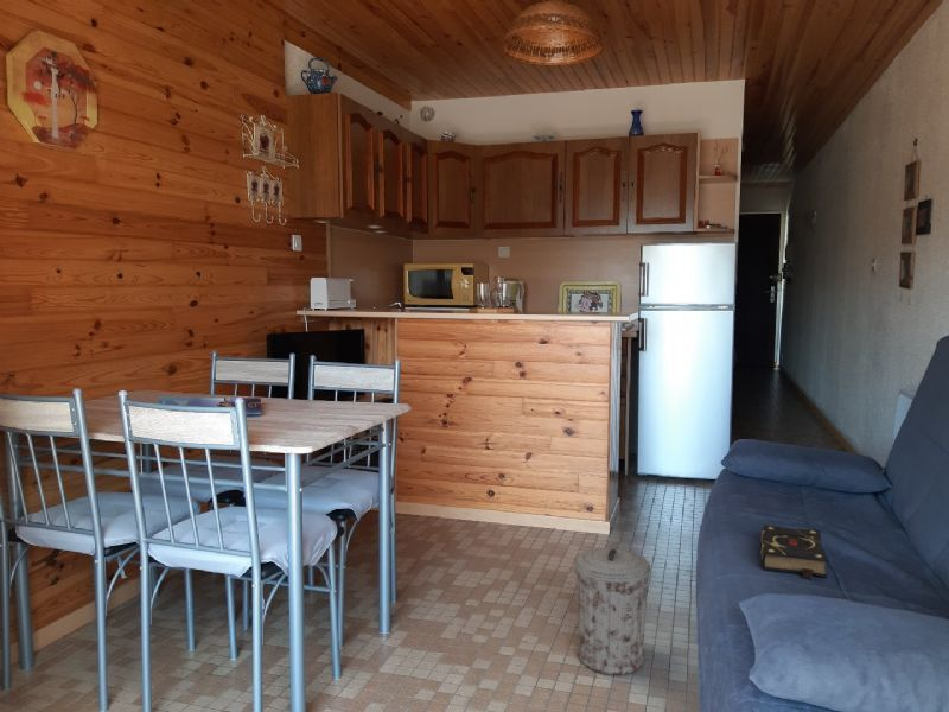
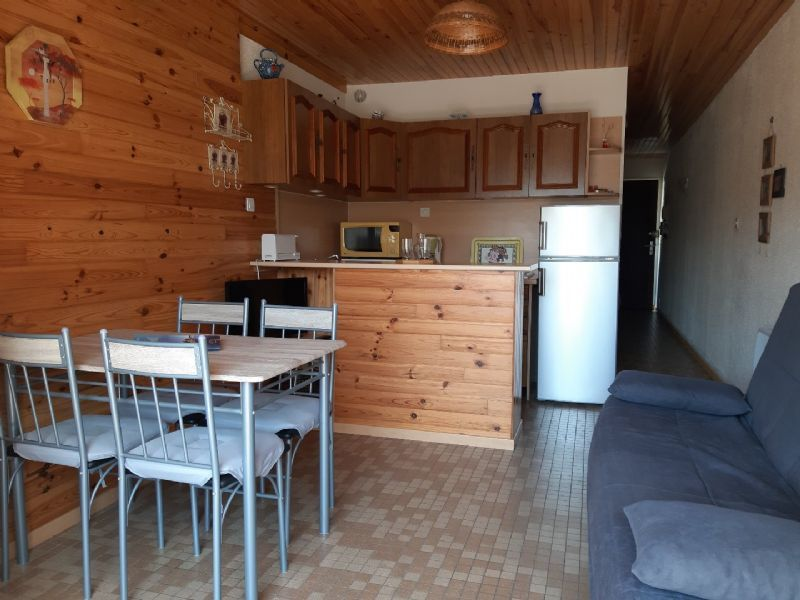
- trash can [573,547,651,676]
- book [760,525,829,580]
